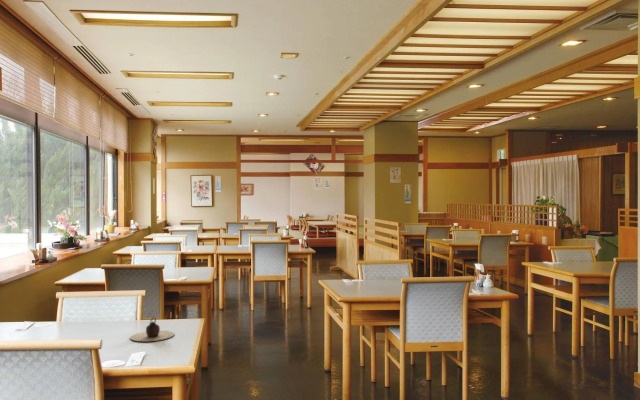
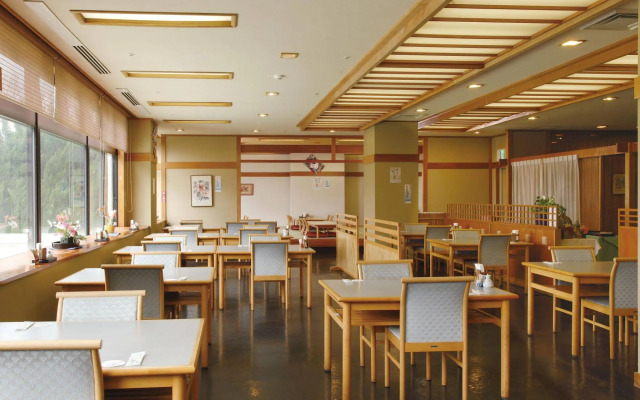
- teapot [129,316,175,342]
